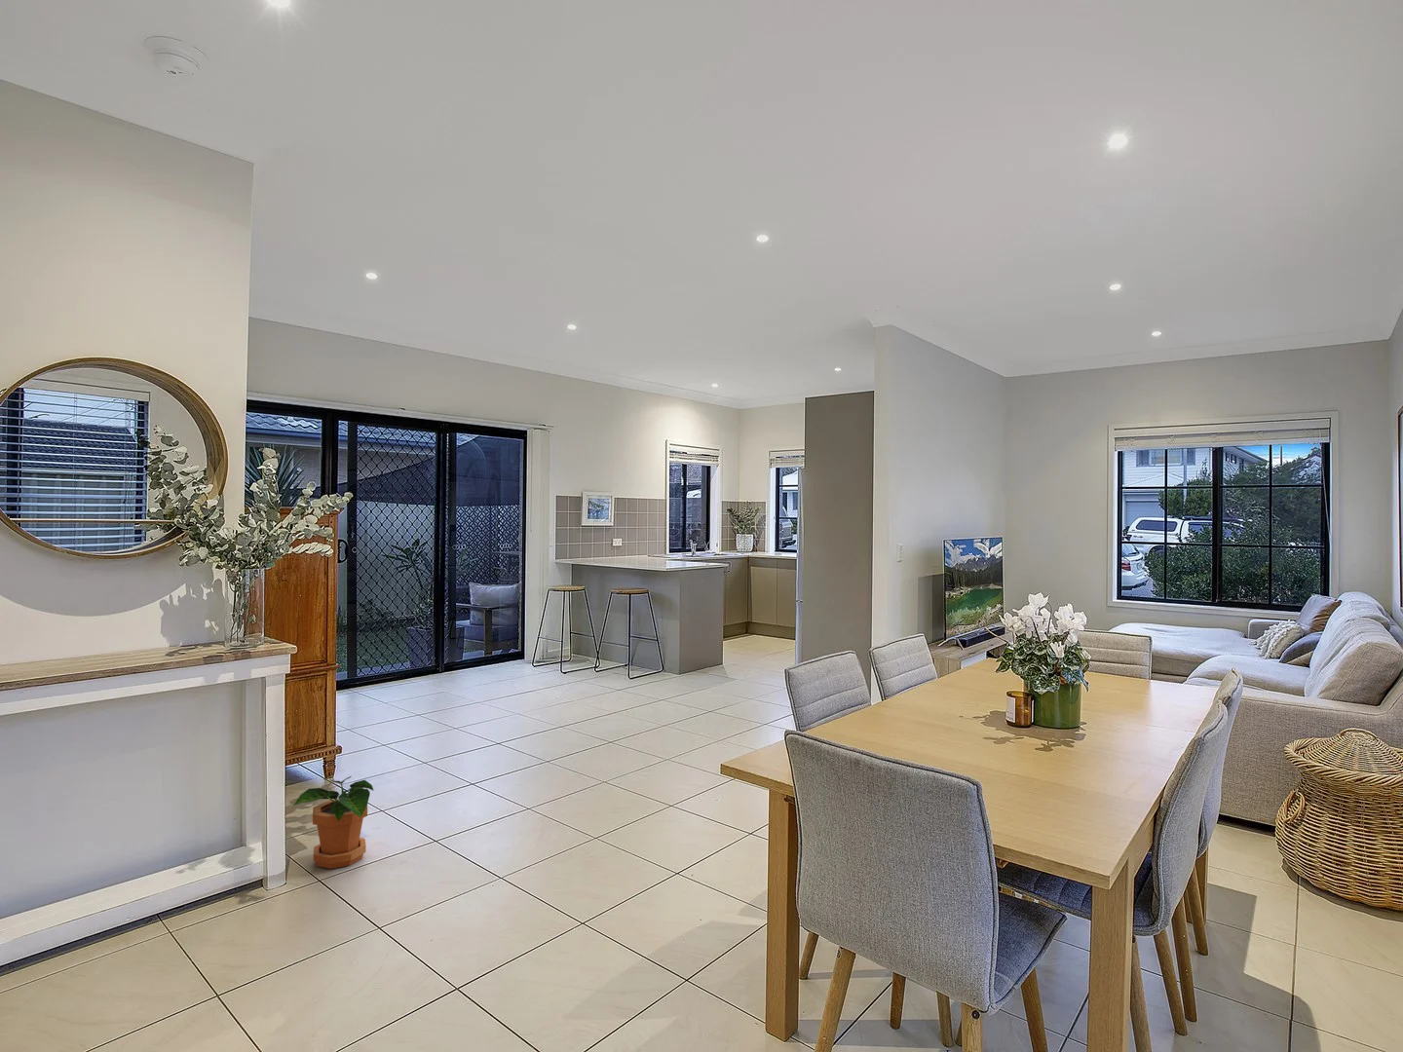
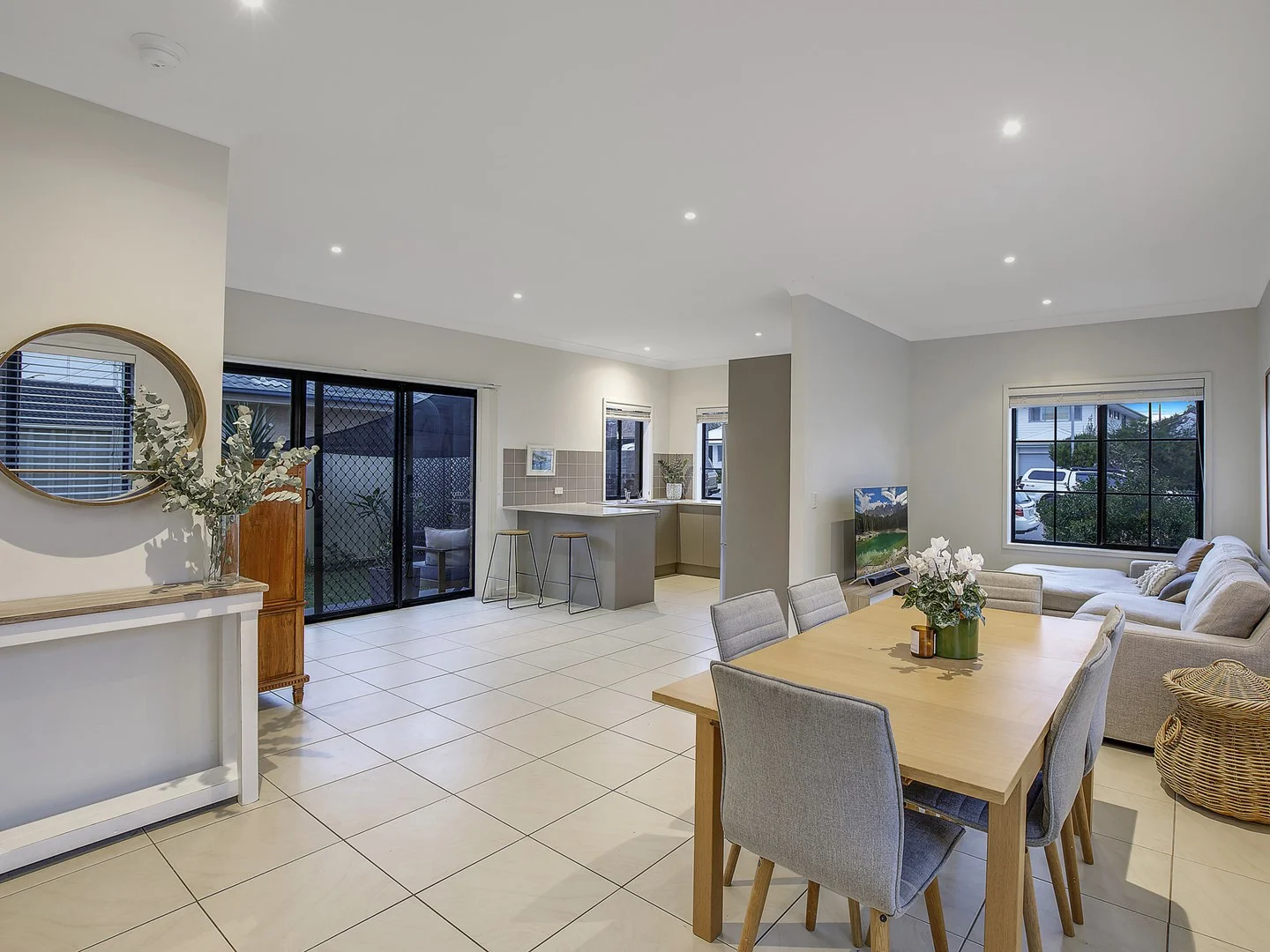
- potted plant [293,776,375,870]
